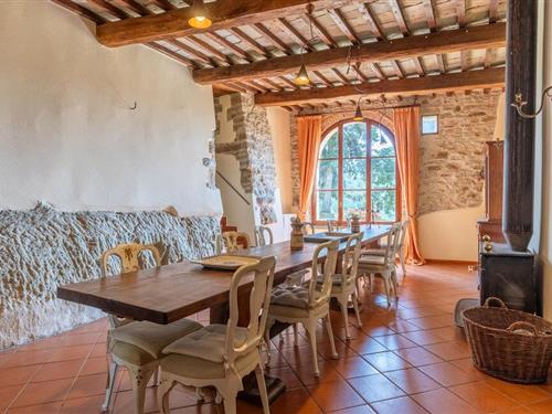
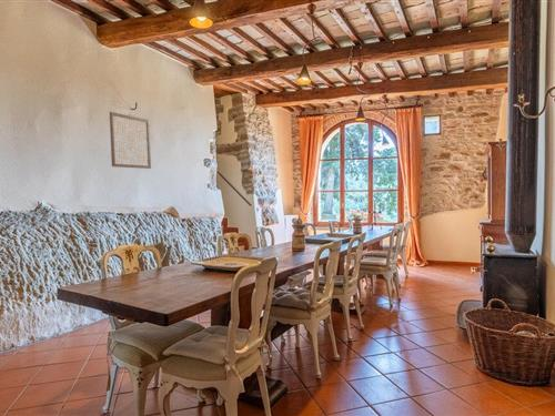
+ wall art [109,111,152,170]
